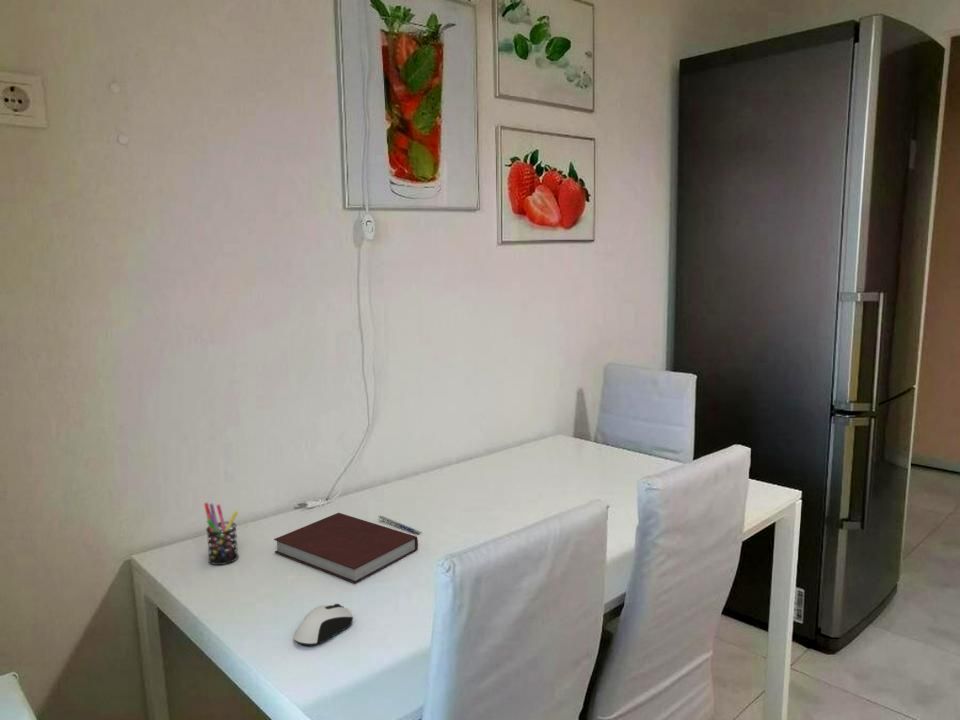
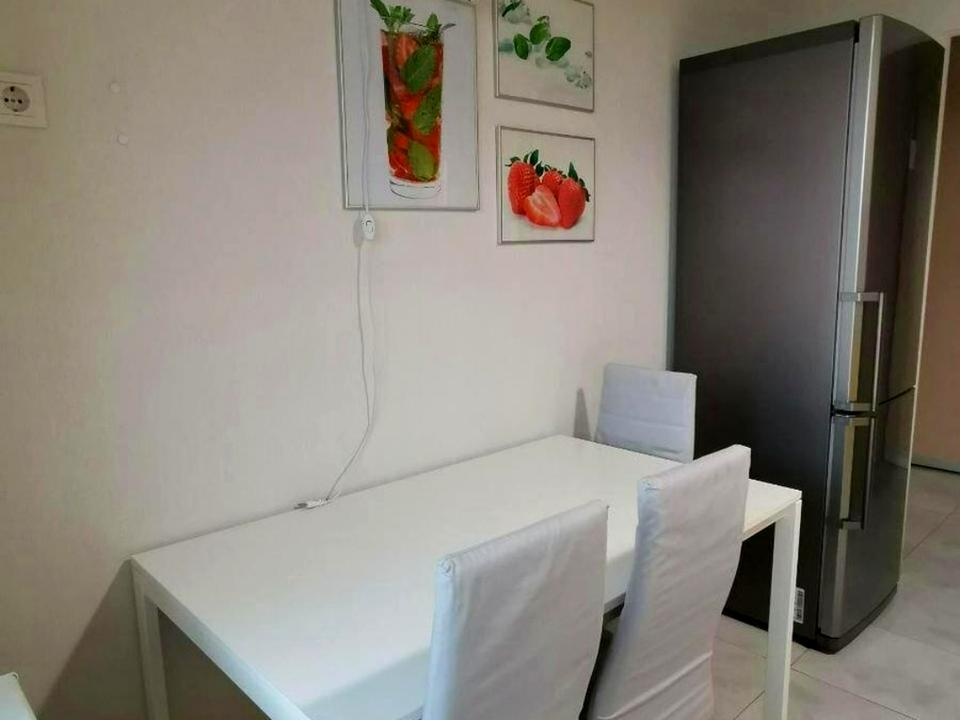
- pen [377,515,423,536]
- notebook [273,512,419,584]
- computer mouse [292,603,354,647]
- pen holder [203,502,239,566]
